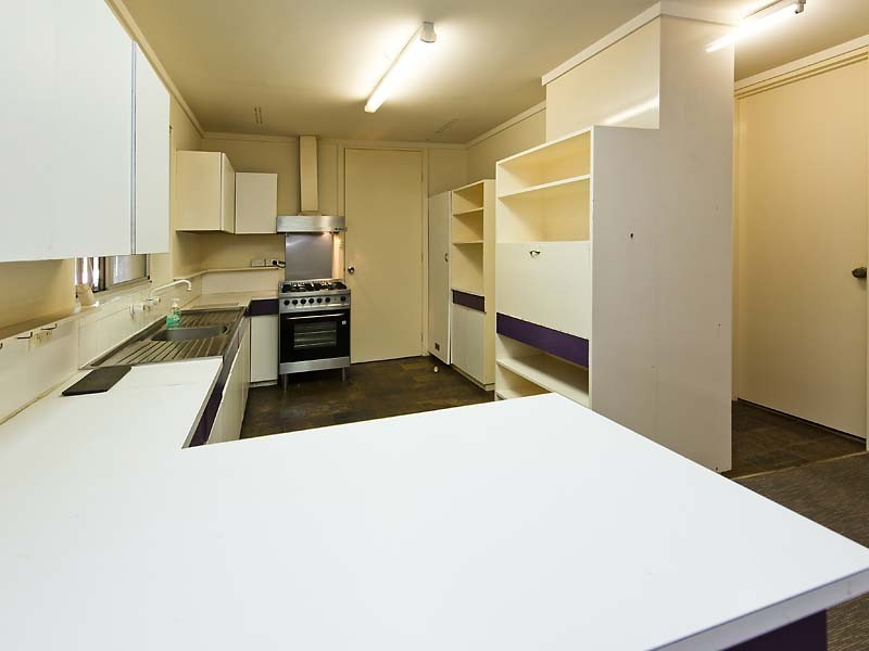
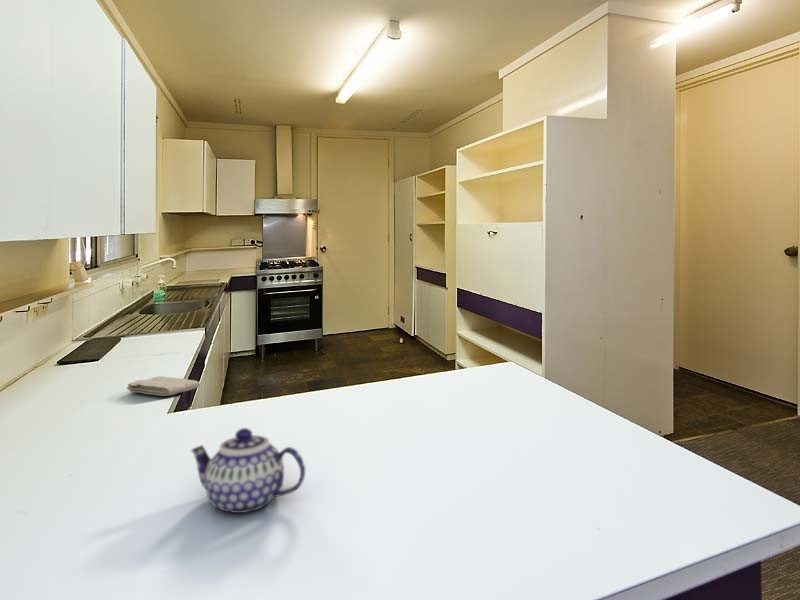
+ teapot [190,427,306,514]
+ washcloth [126,375,201,397]
